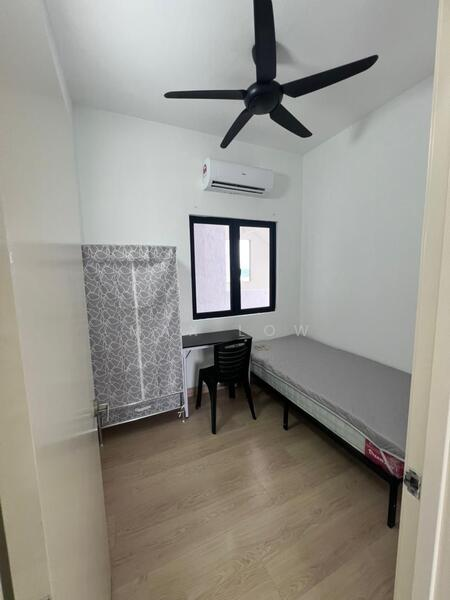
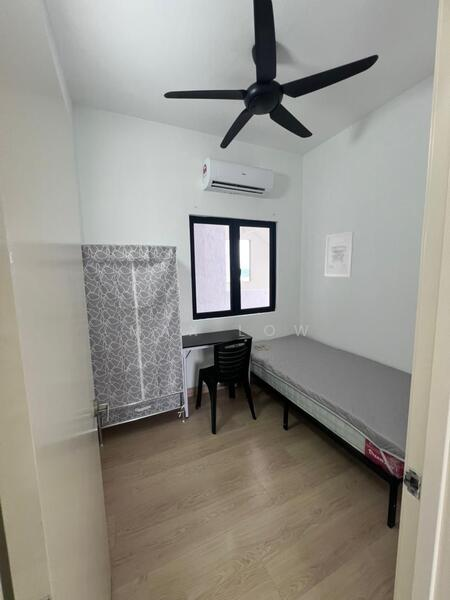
+ wall art [324,230,354,278]
